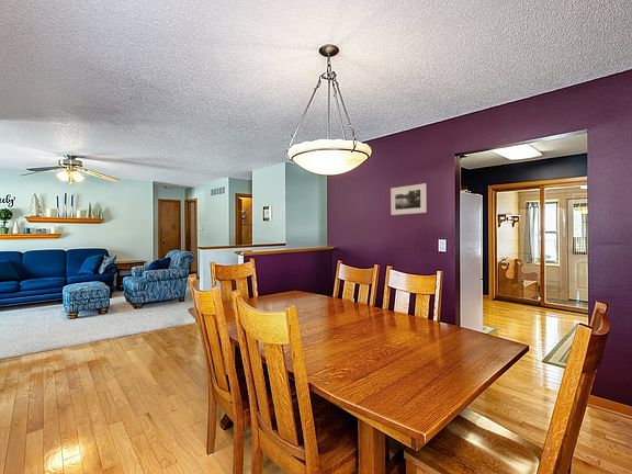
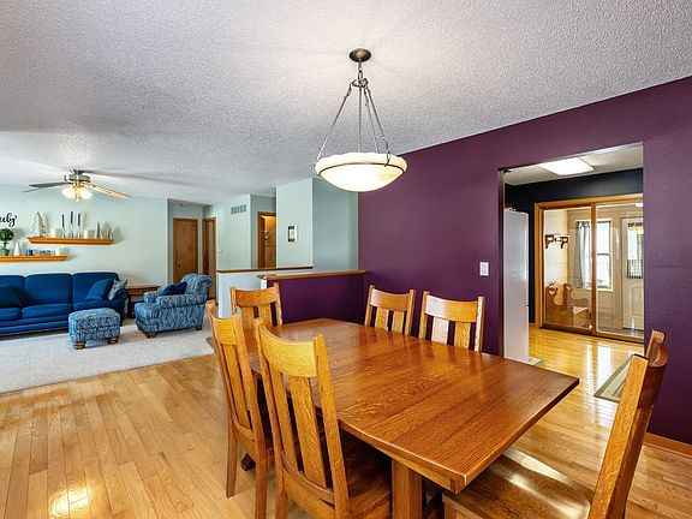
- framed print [390,182,427,216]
